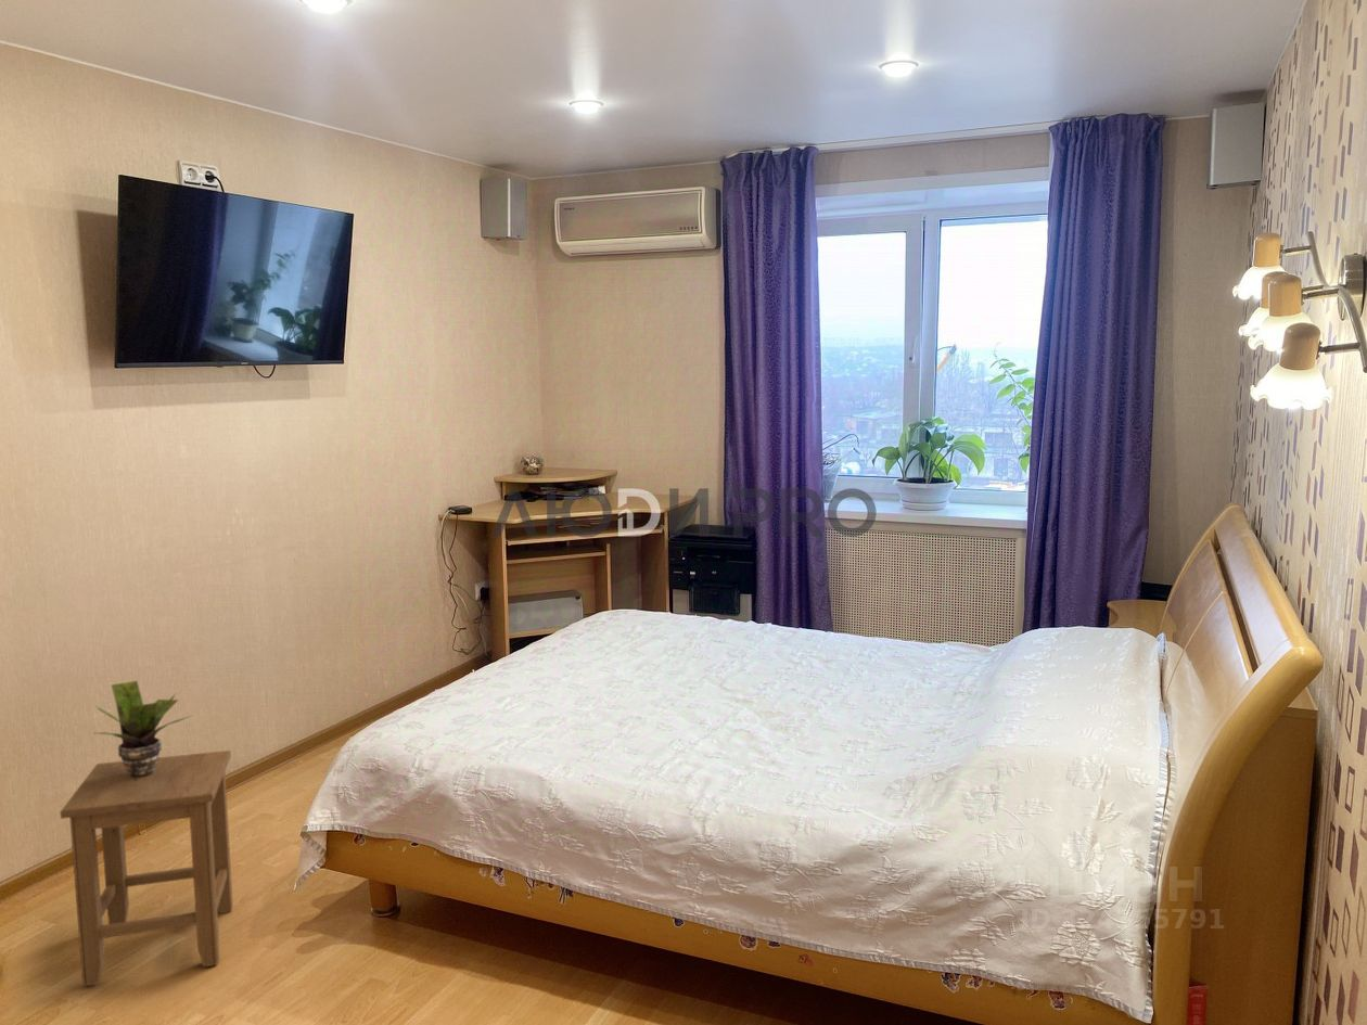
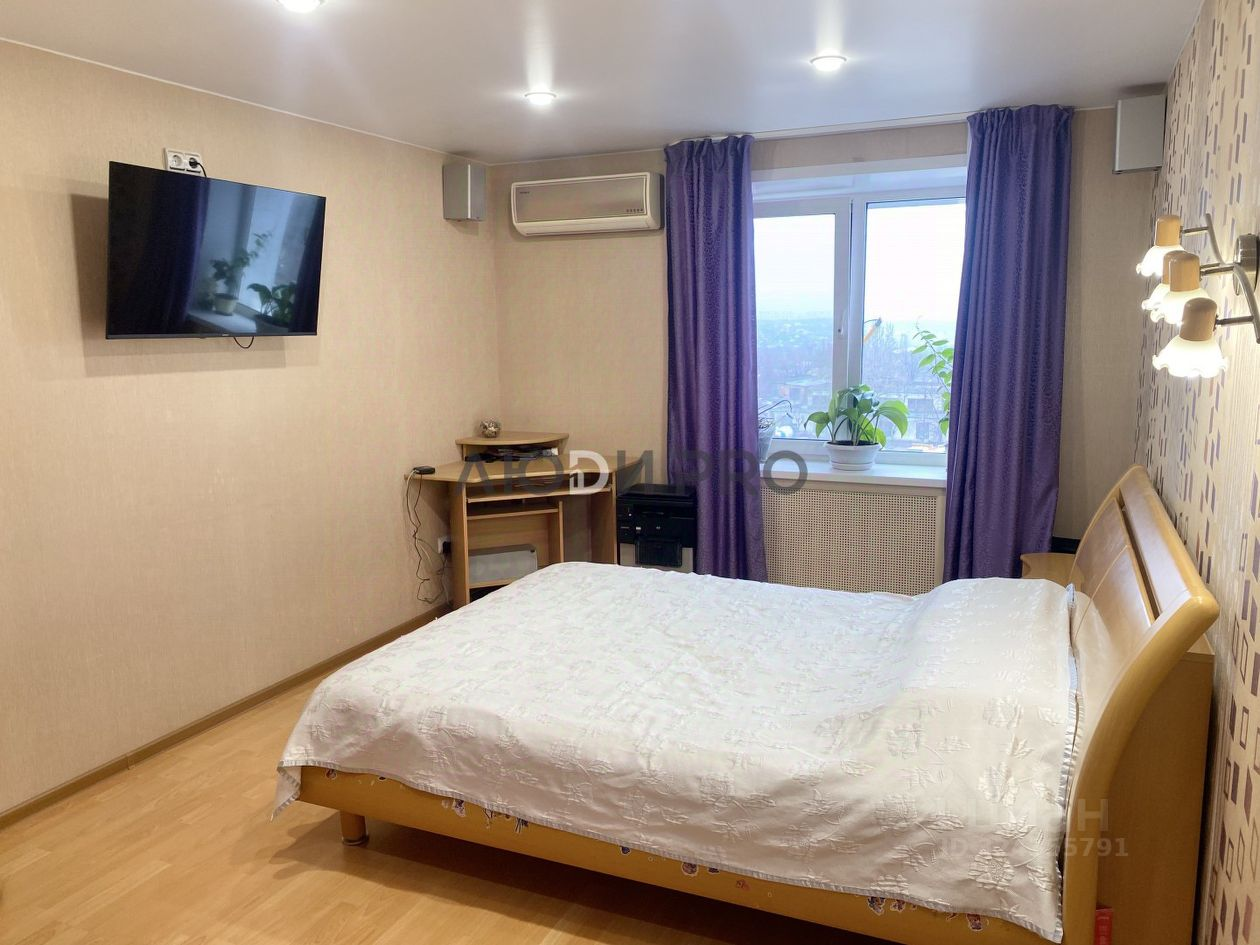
- potted plant [94,680,194,778]
- stool [59,749,234,987]
